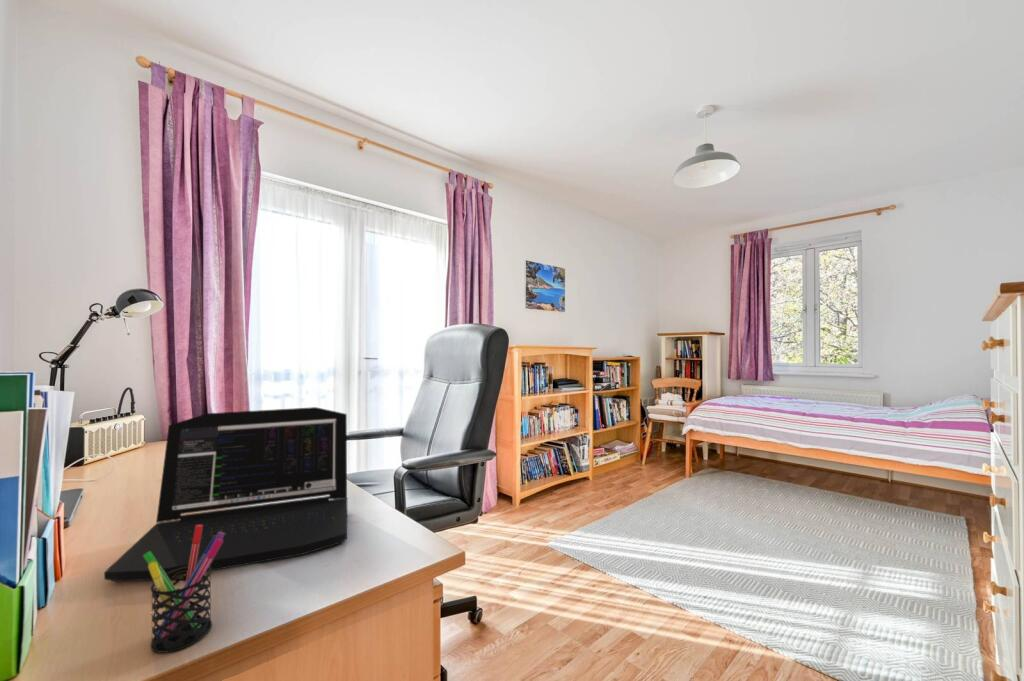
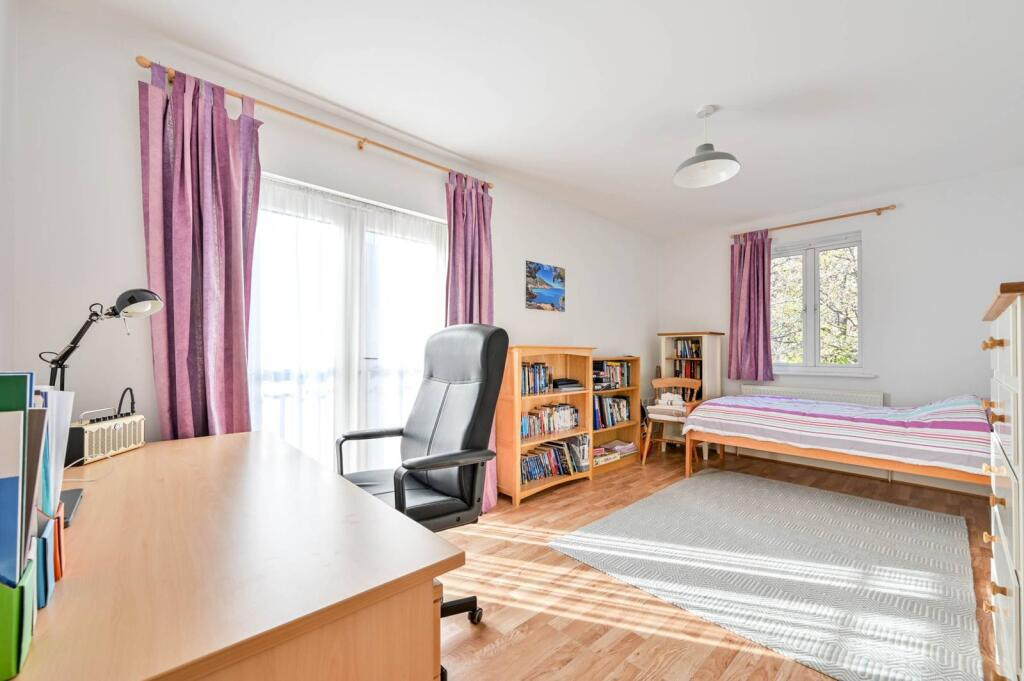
- laptop [103,406,348,583]
- pen holder [143,525,225,654]
